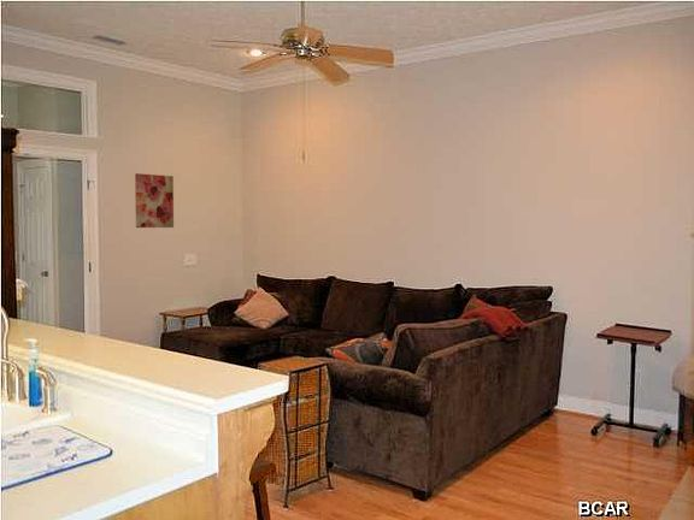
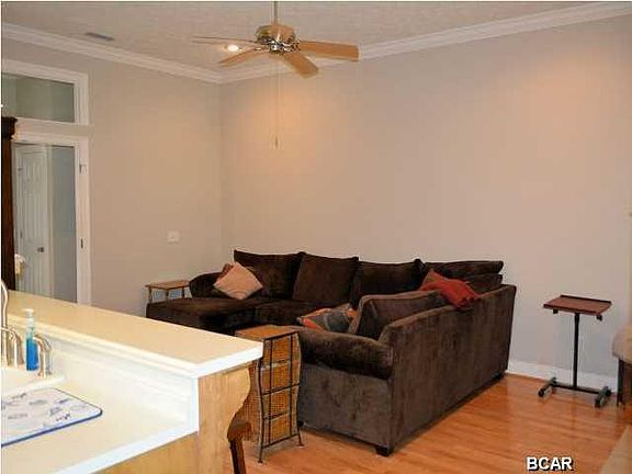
- wall art [134,172,175,229]
